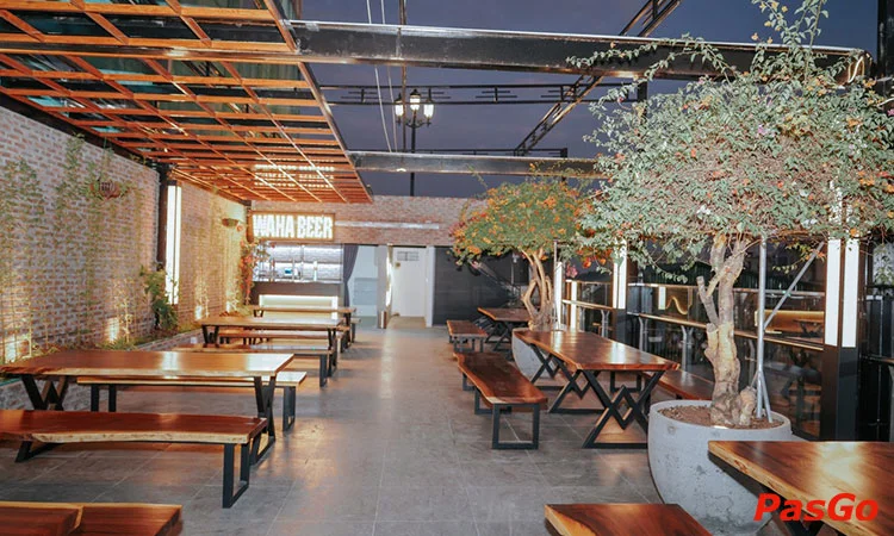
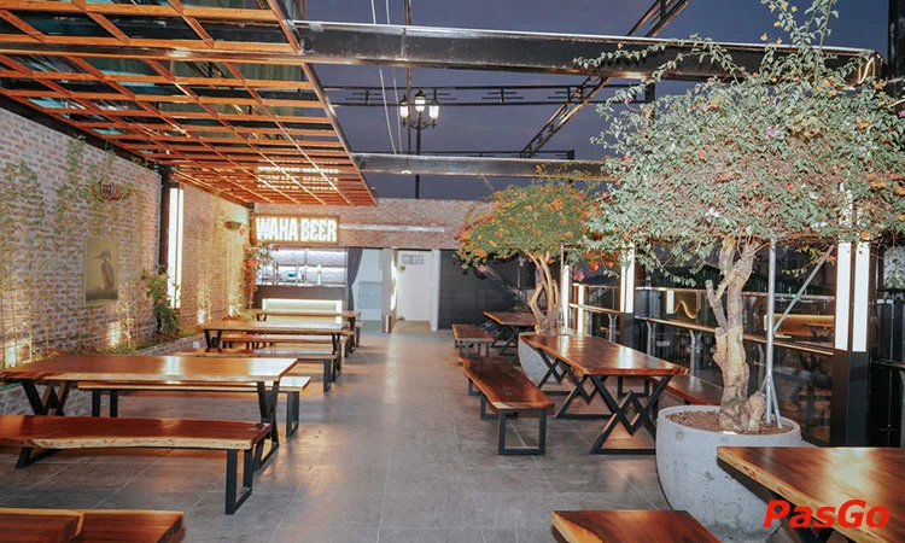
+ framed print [81,235,121,306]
